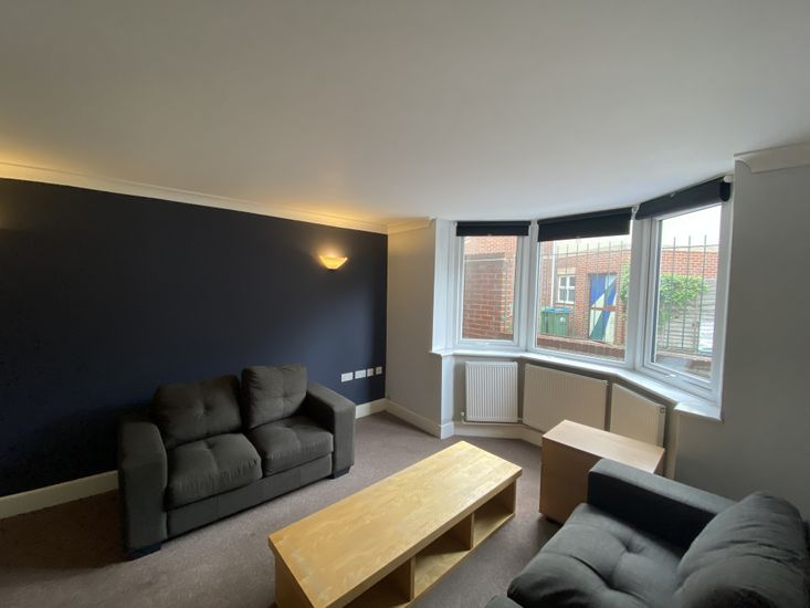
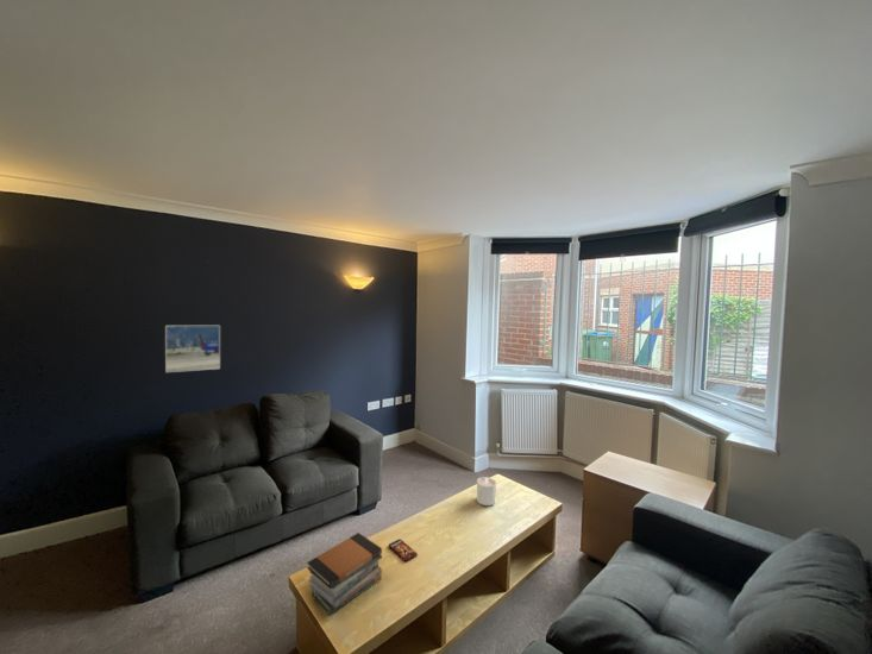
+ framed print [164,325,221,373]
+ candle [476,476,497,507]
+ book stack [306,532,383,616]
+ smartphone [388,537,419,562]
